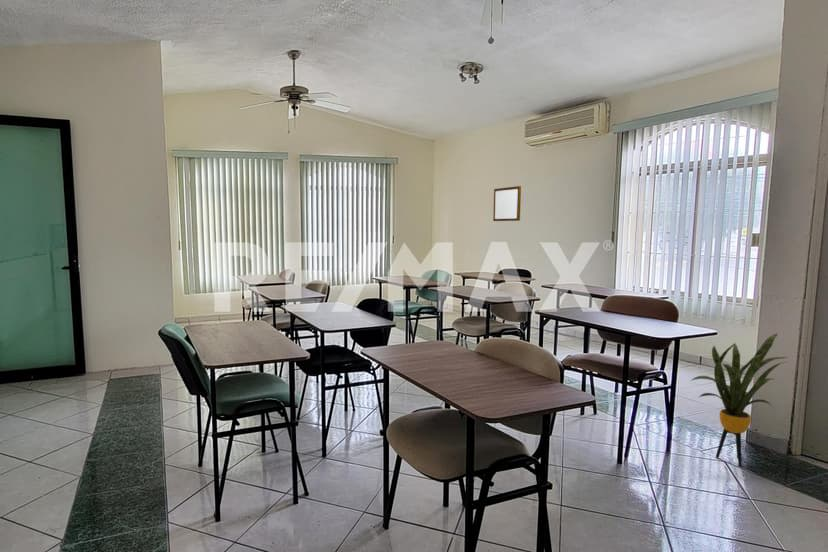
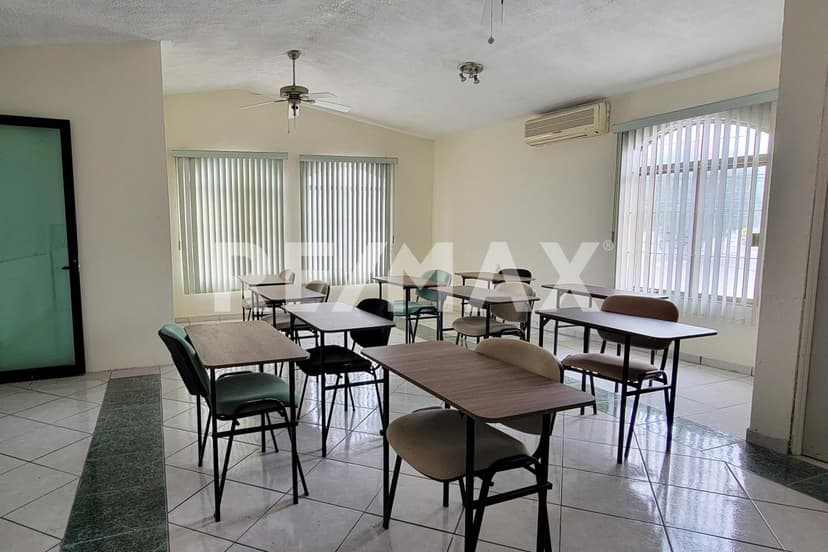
- house plant [690,332,789,467]
- writing board [492,185,522,222]
